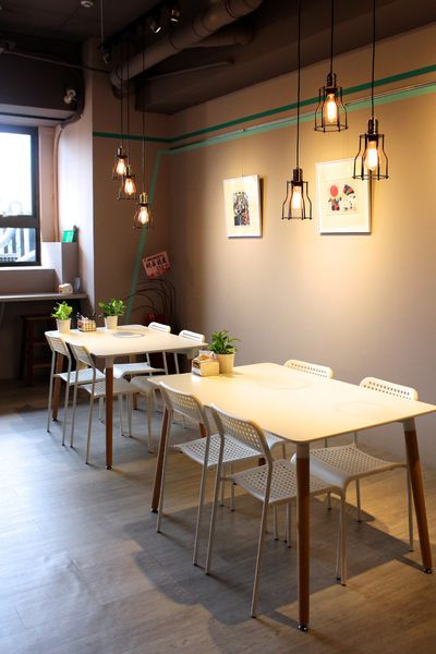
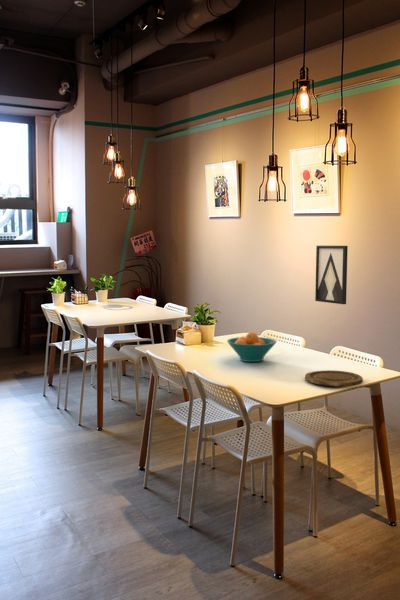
+ wall art [314,245,349,305]
+ fruit bowl [226,331,278,363]
+ plate [304,369,364,387]
